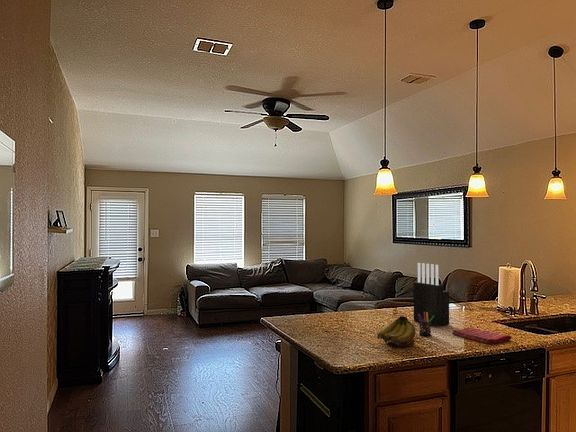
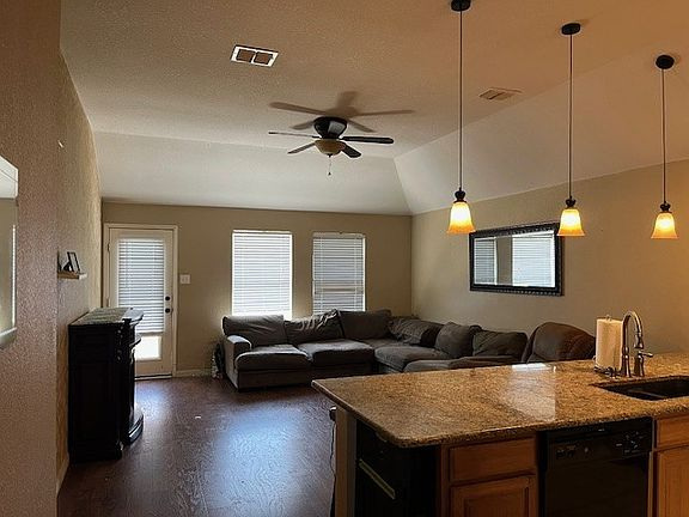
- fruit [376,315,416,347]
- dish towel [451,327,513,345]
- pen holder [418,312,434,337]
- knife block [413,262,450,328]
